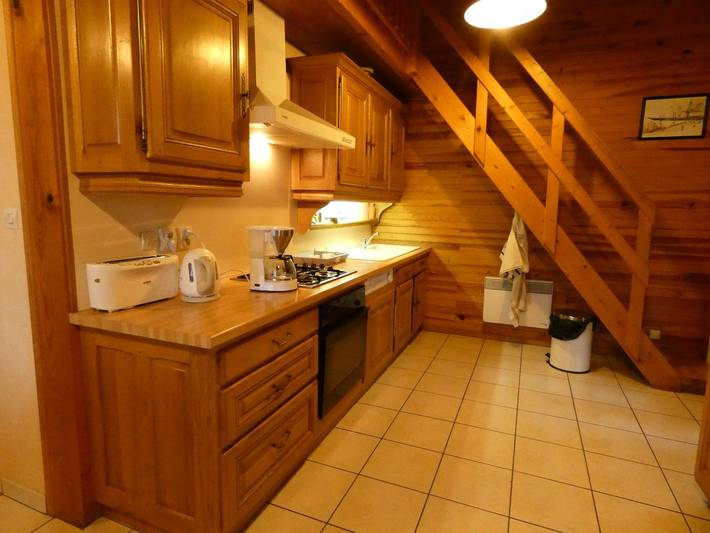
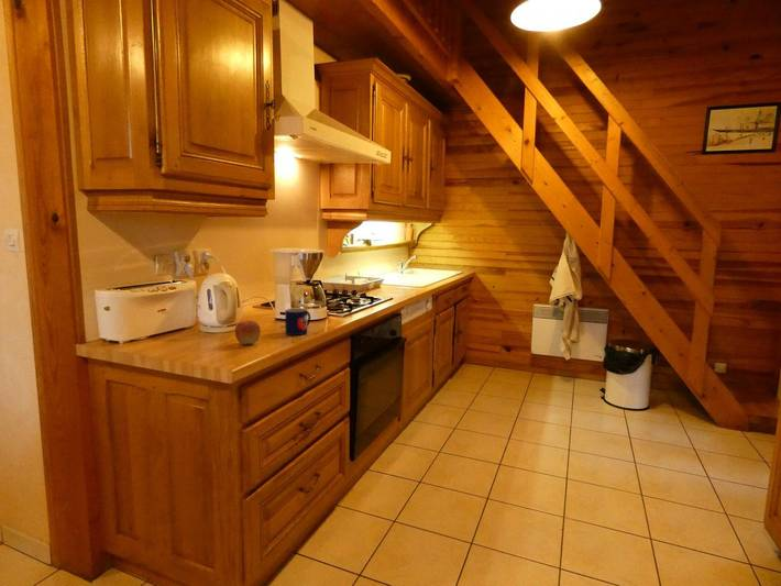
+ apple [234,320,262,345]
+ mug [284,308,311,336]
